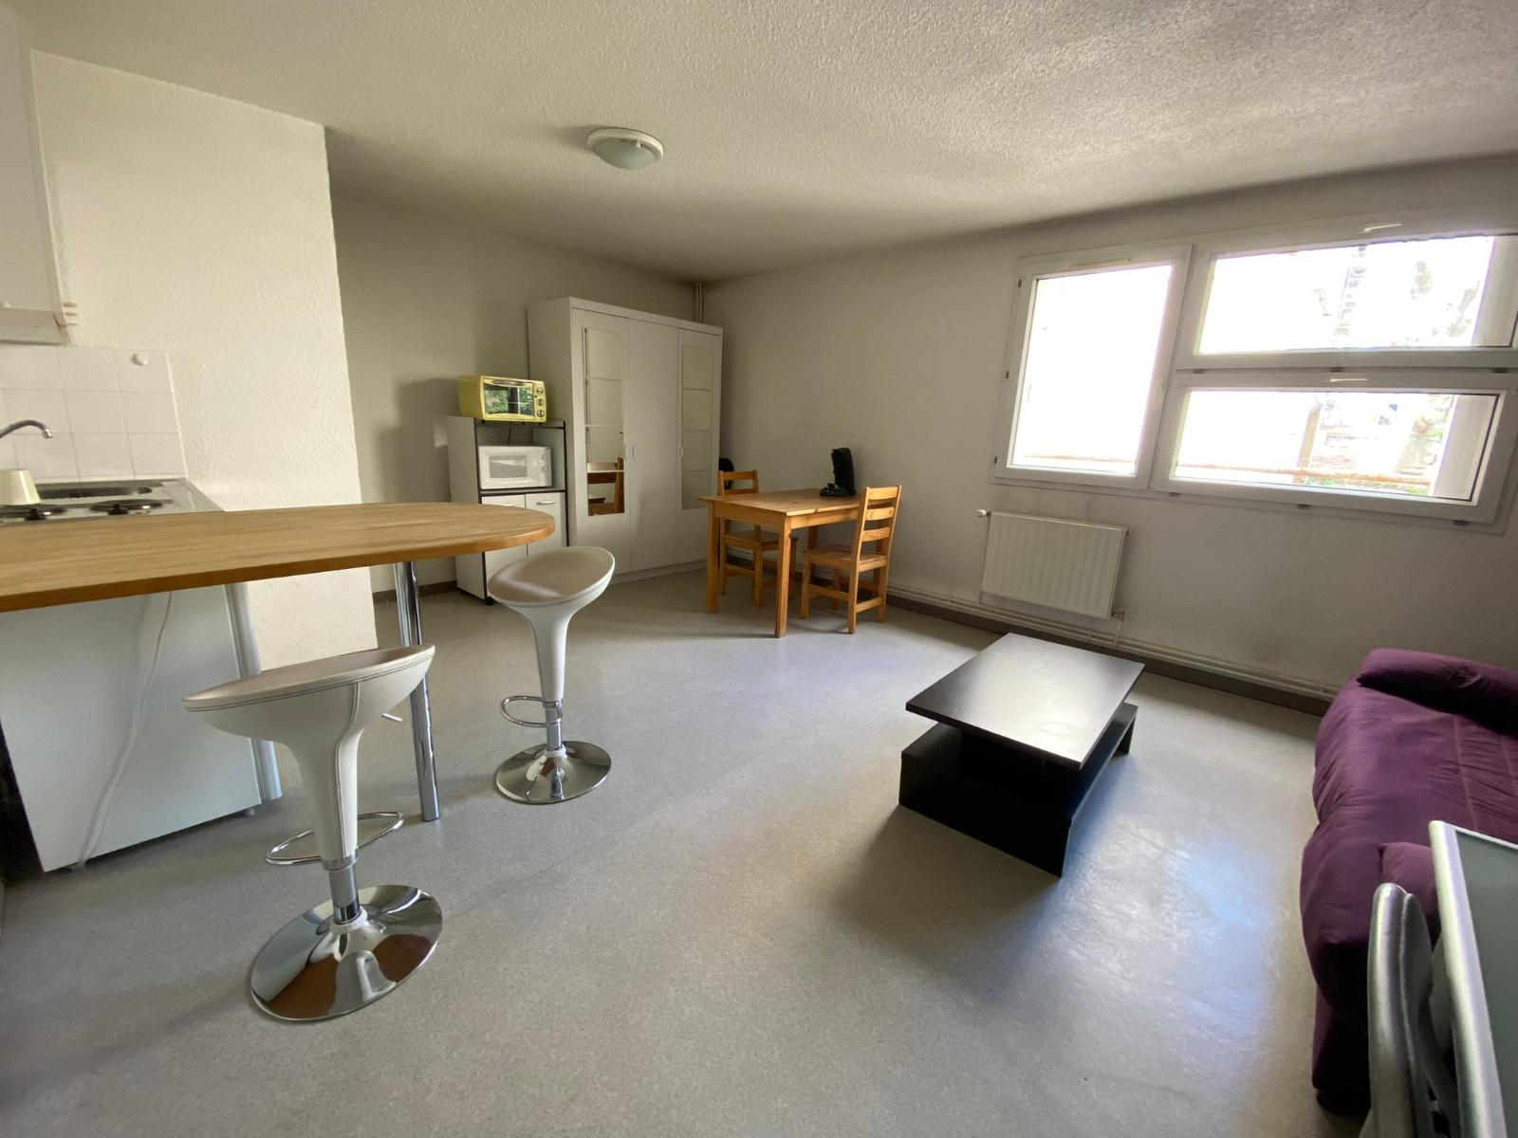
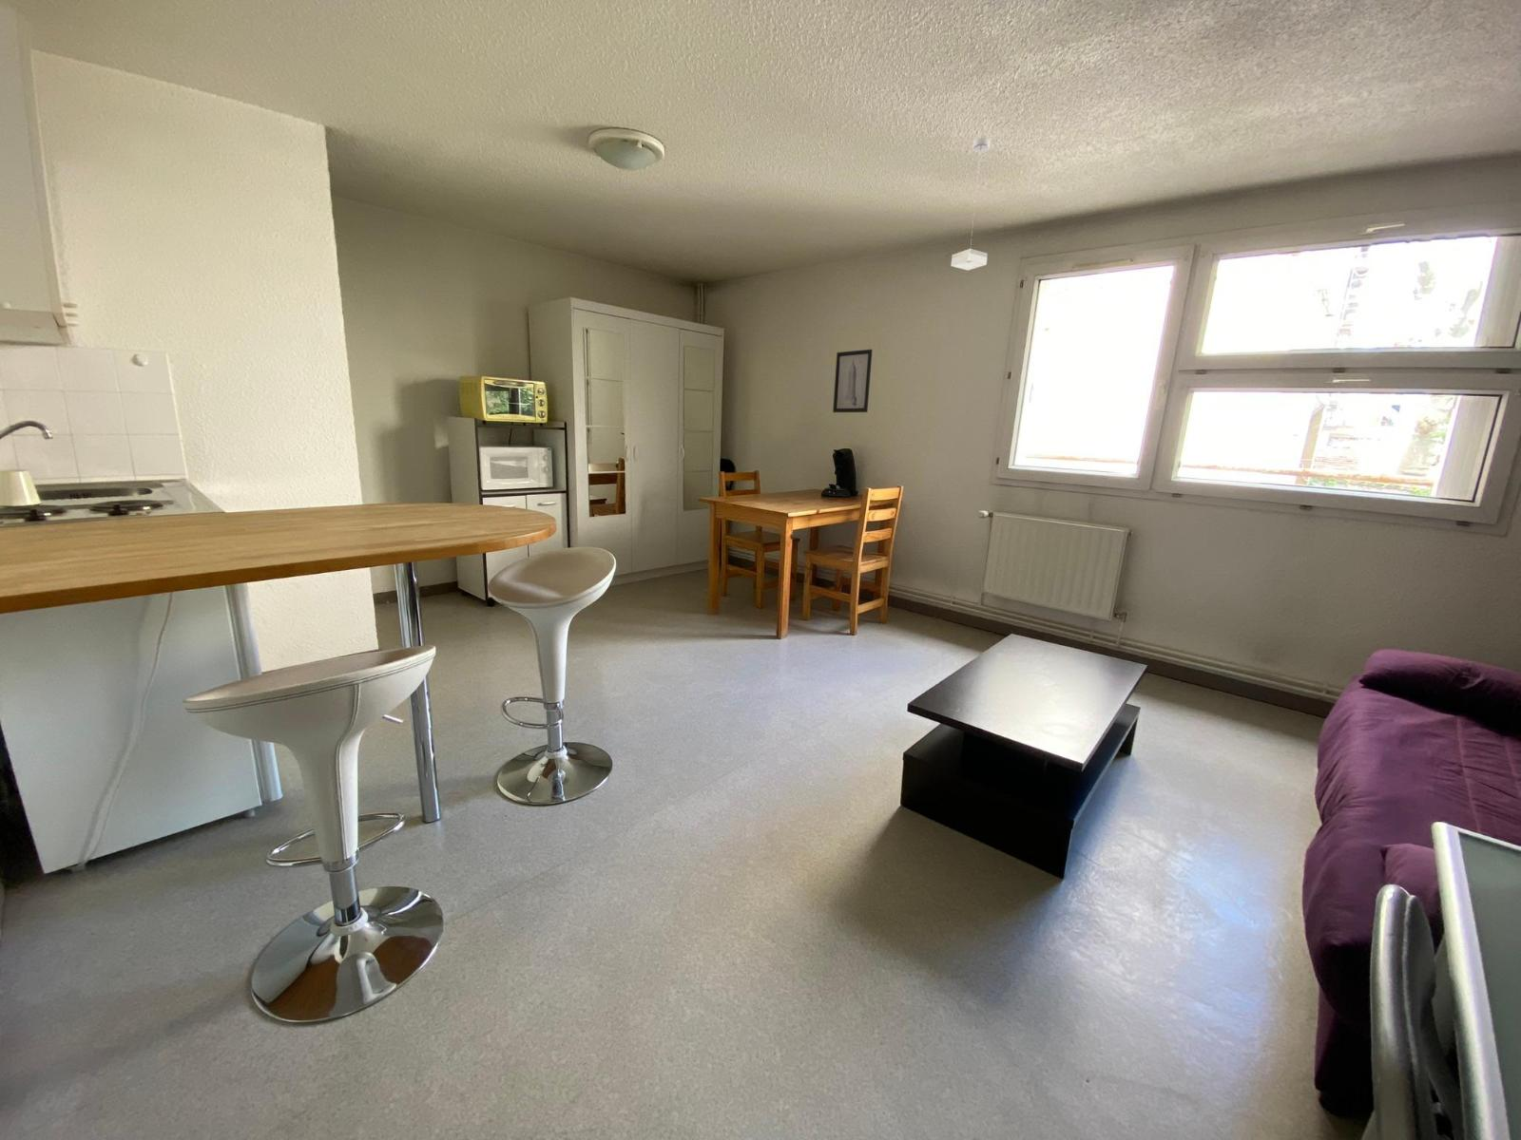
+ wall art [832,348,873,413]
+ pendant lamp [951,137,992,272]
